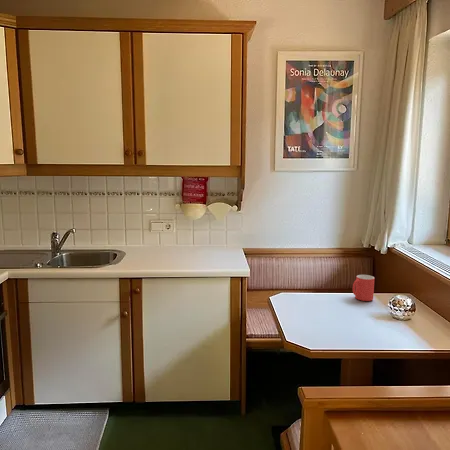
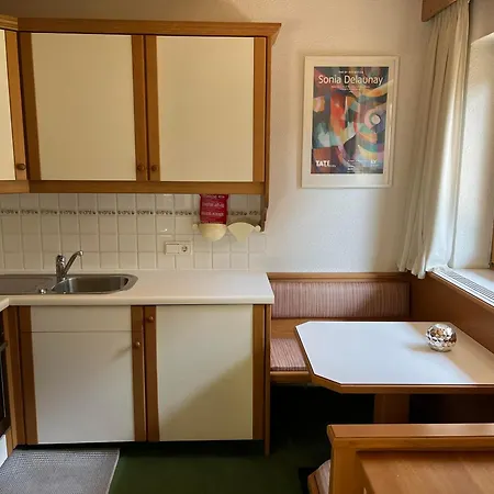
- mug [352,274,376,302]
